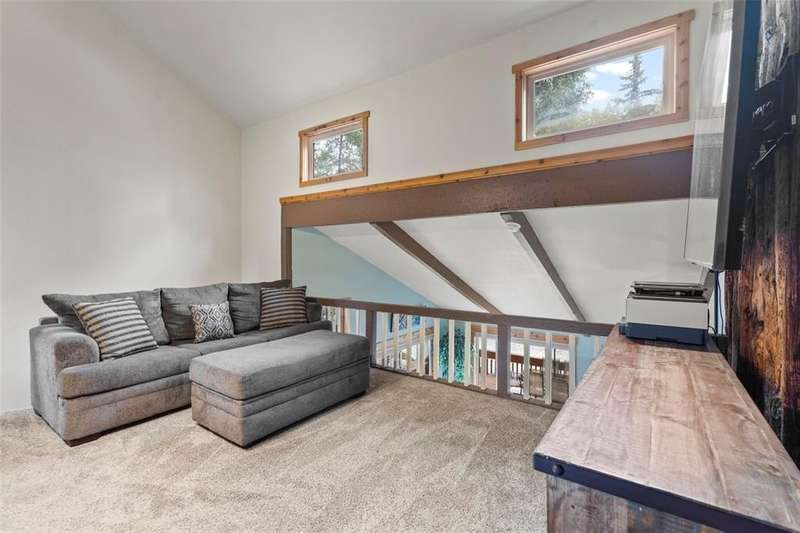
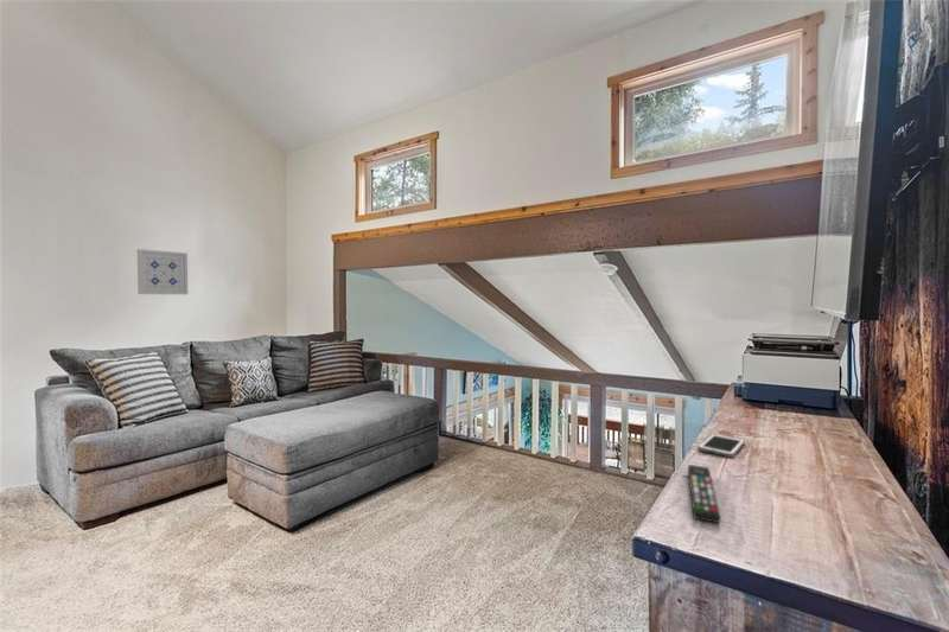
+ cell phone [696,433,746,459]
+ remote control [687,464,721,524]
+ wall art [136,248,189,295]
